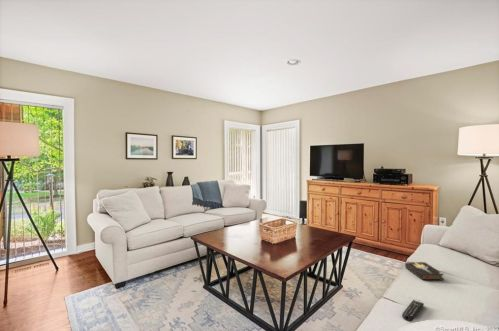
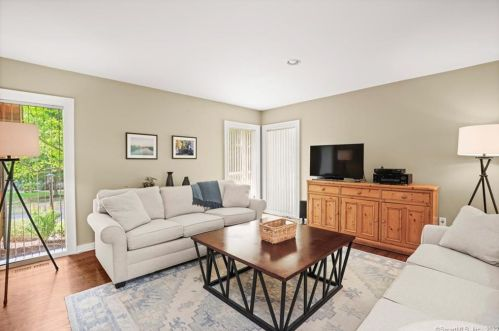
- hardback book [404,261,445,281]
- remote control [401,299,425,322]
